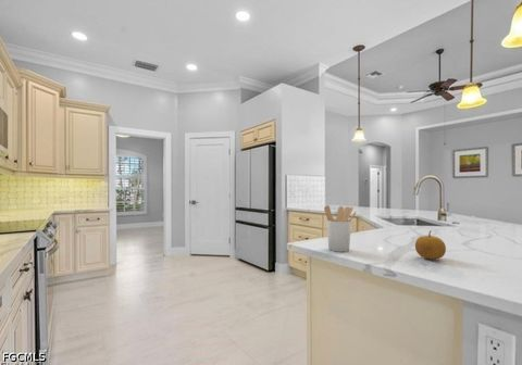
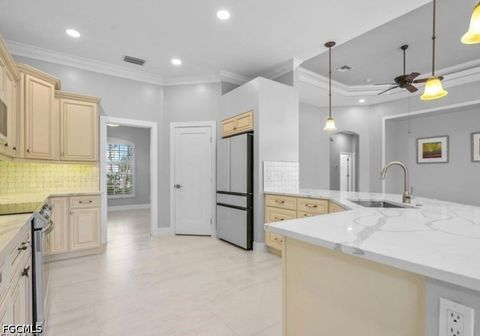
- utensil holder [323,204,357,253]
- fruit [414,229,447,261]
